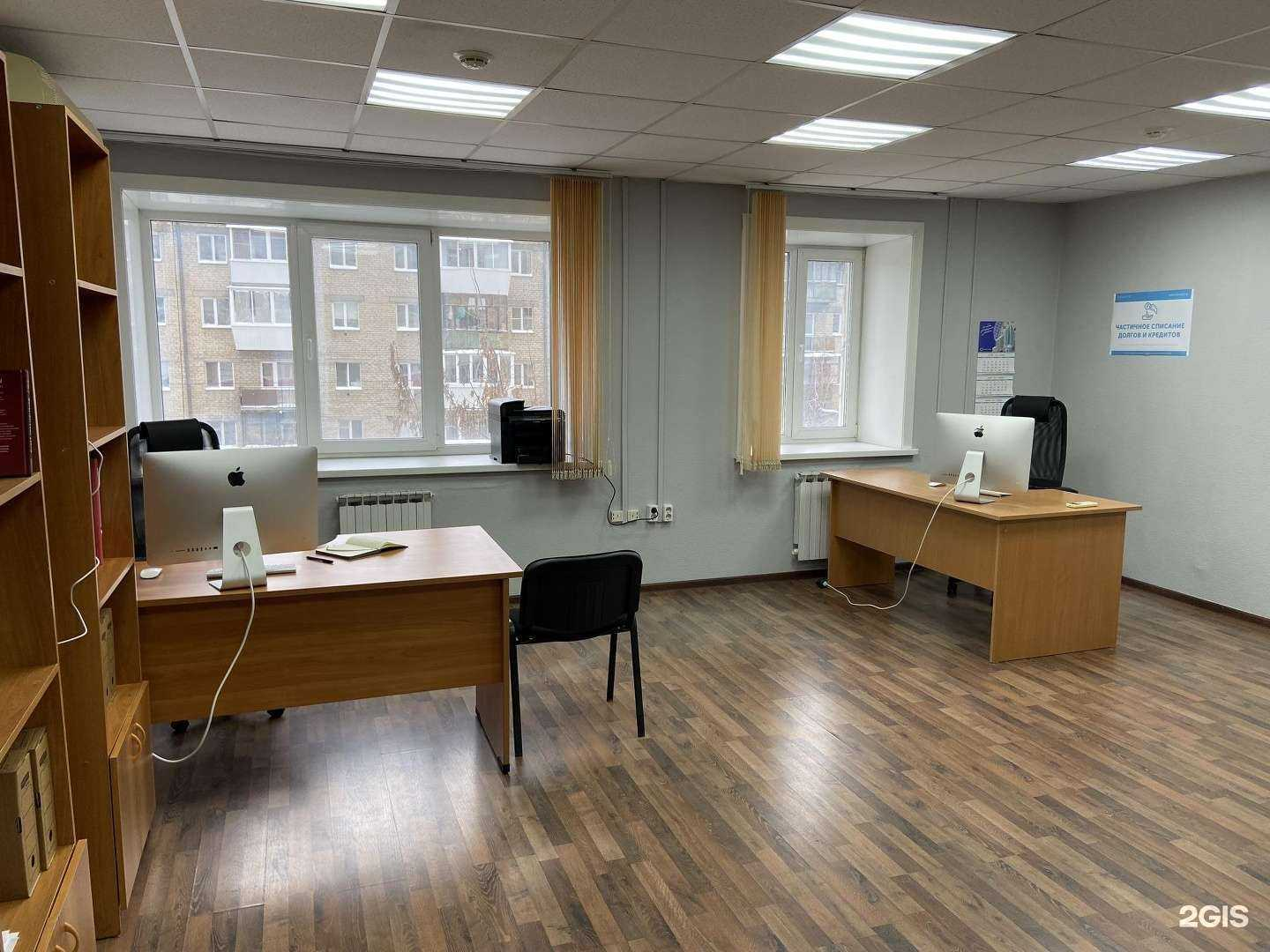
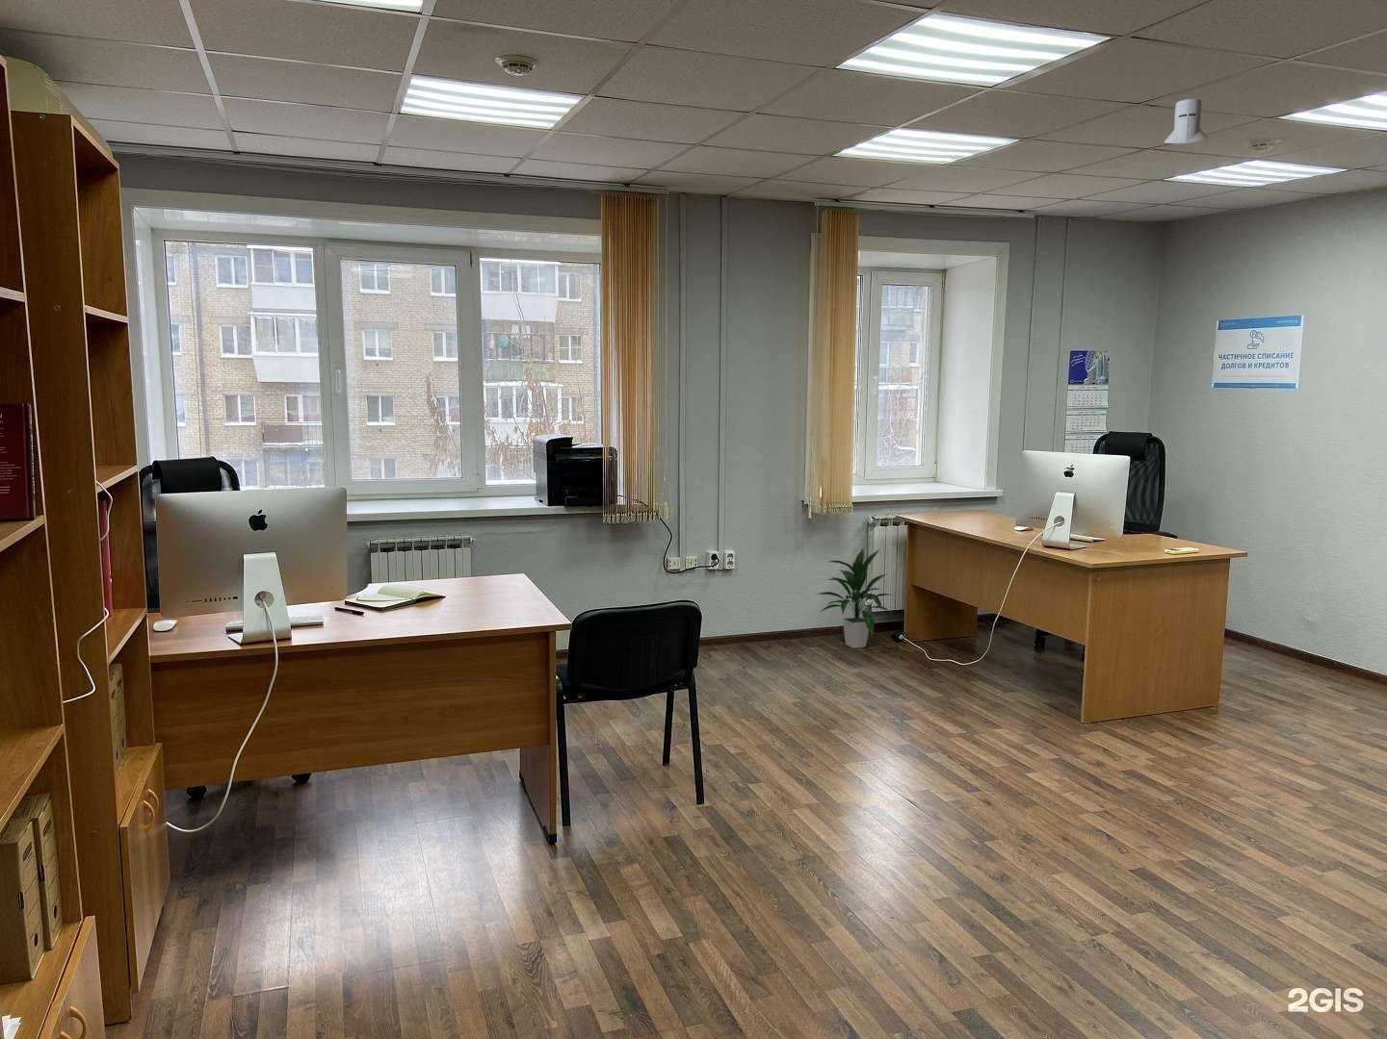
+ indoor plant [813,547,893,649]
+ knight helmet [1163,98,1209,144]
